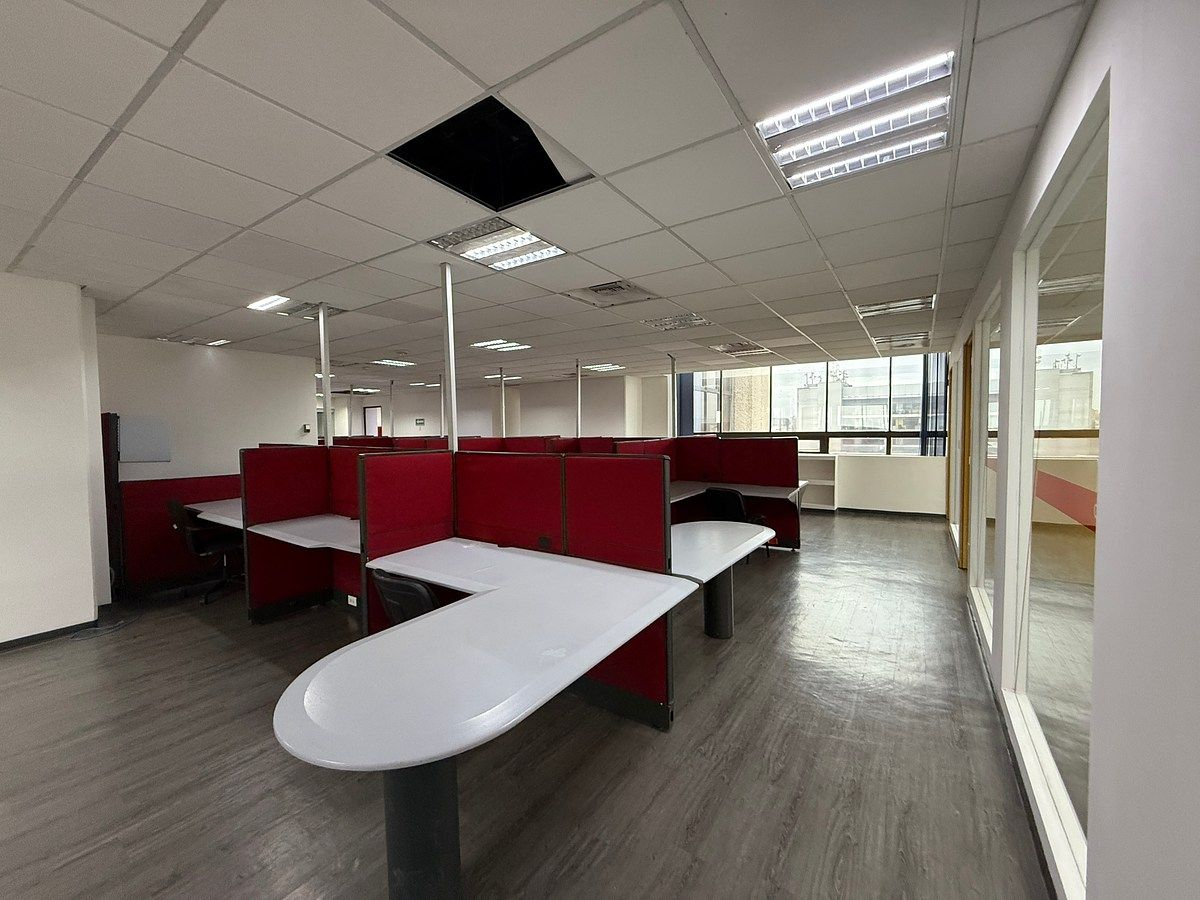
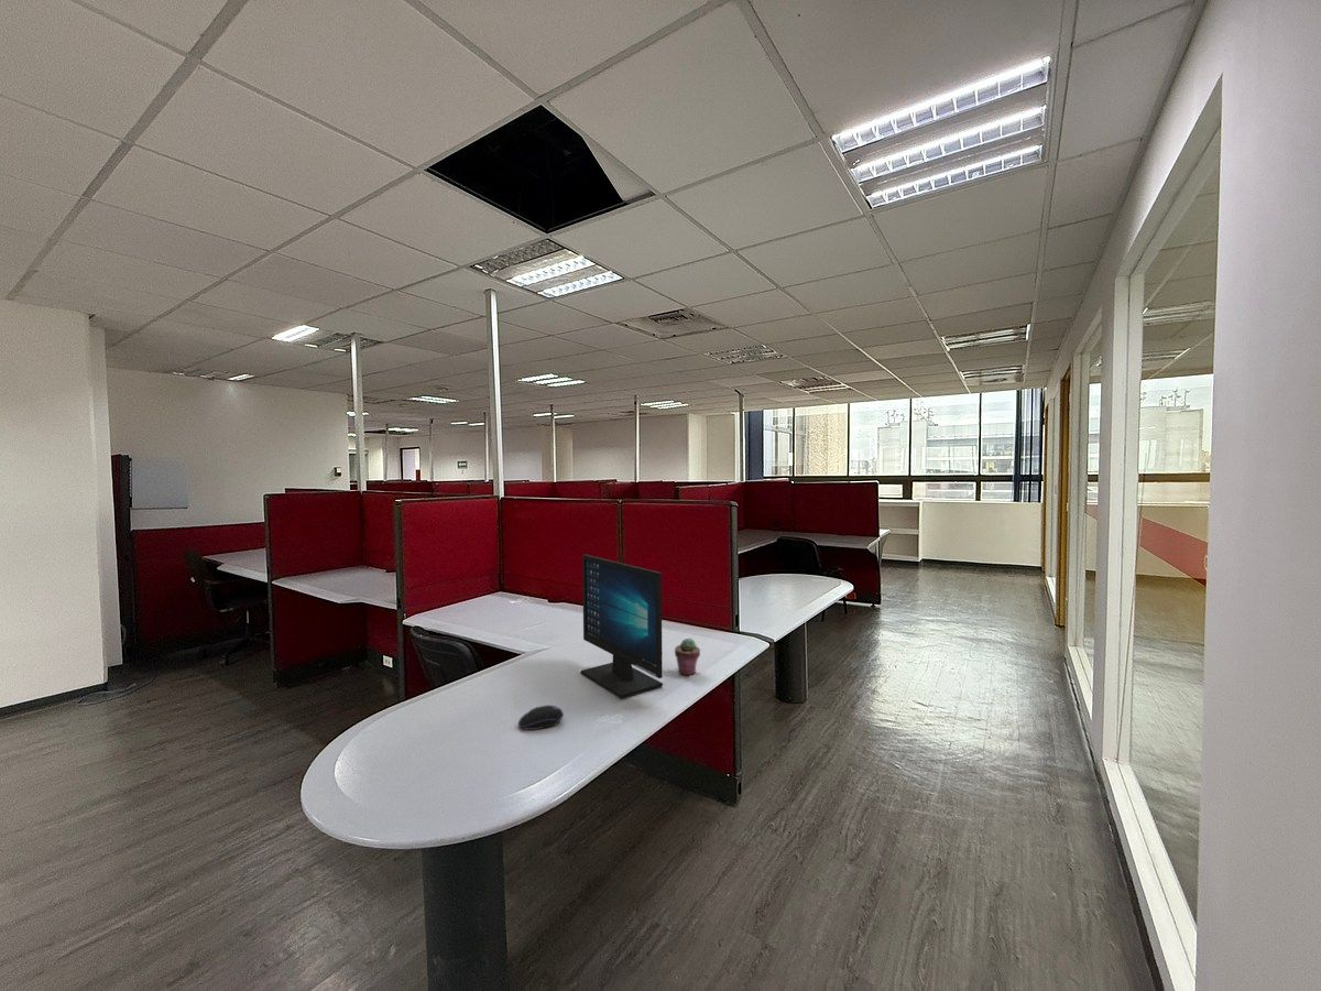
+ computer mouse [517,705,565,731]
+ potted succulent [674,638,701,676]
+ computer monitor [580,554,664,699]
